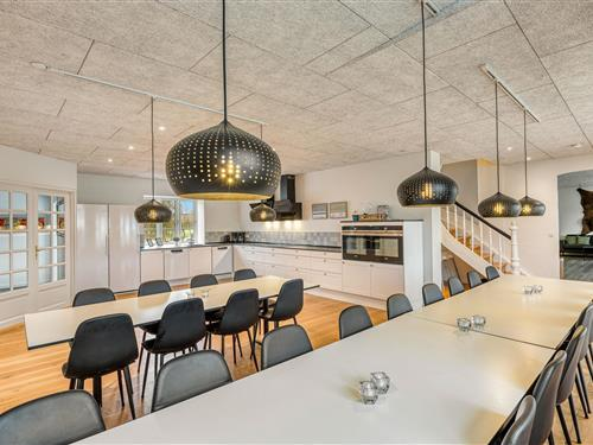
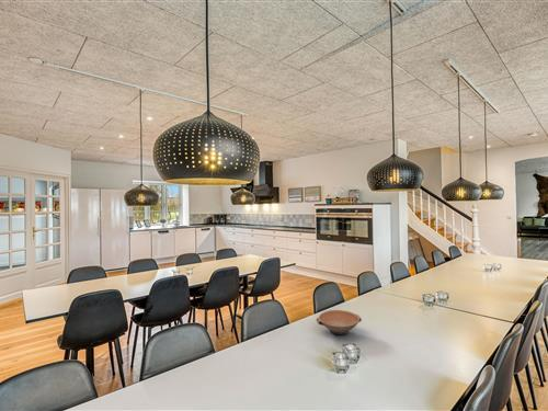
+ bowl [316,309,363,336]
